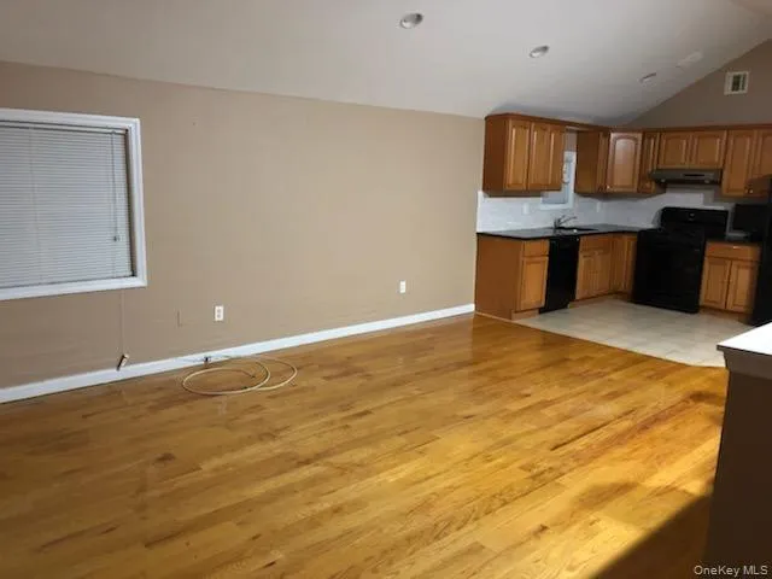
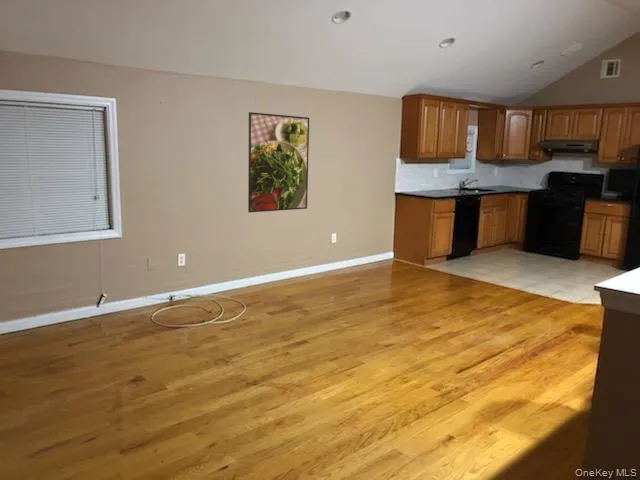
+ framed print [247,111,310,213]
